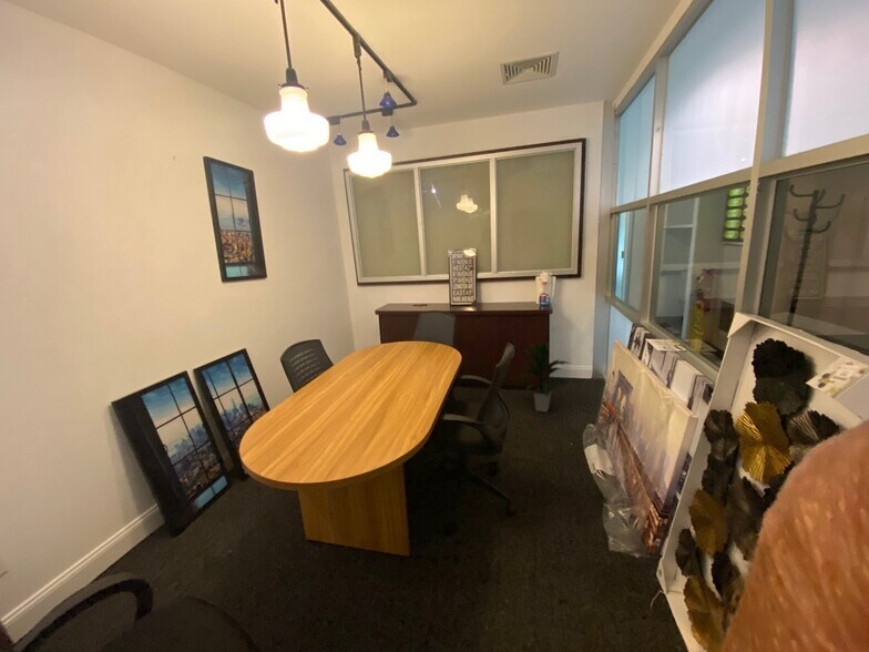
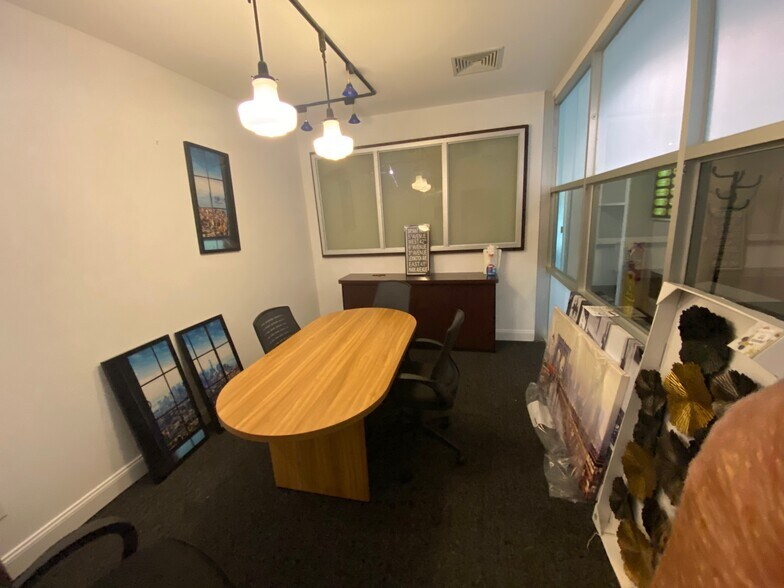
- indoor plant [512,342,573,414]
